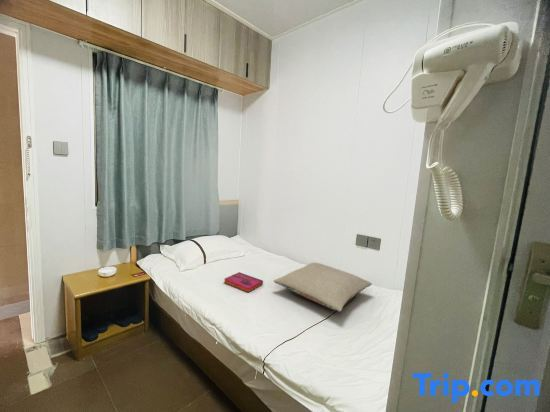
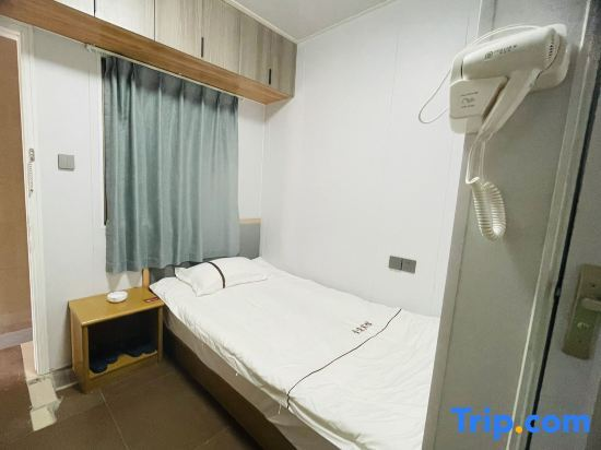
- pillow [273,262,373,313]
- hardback book [223,271,264,293]
